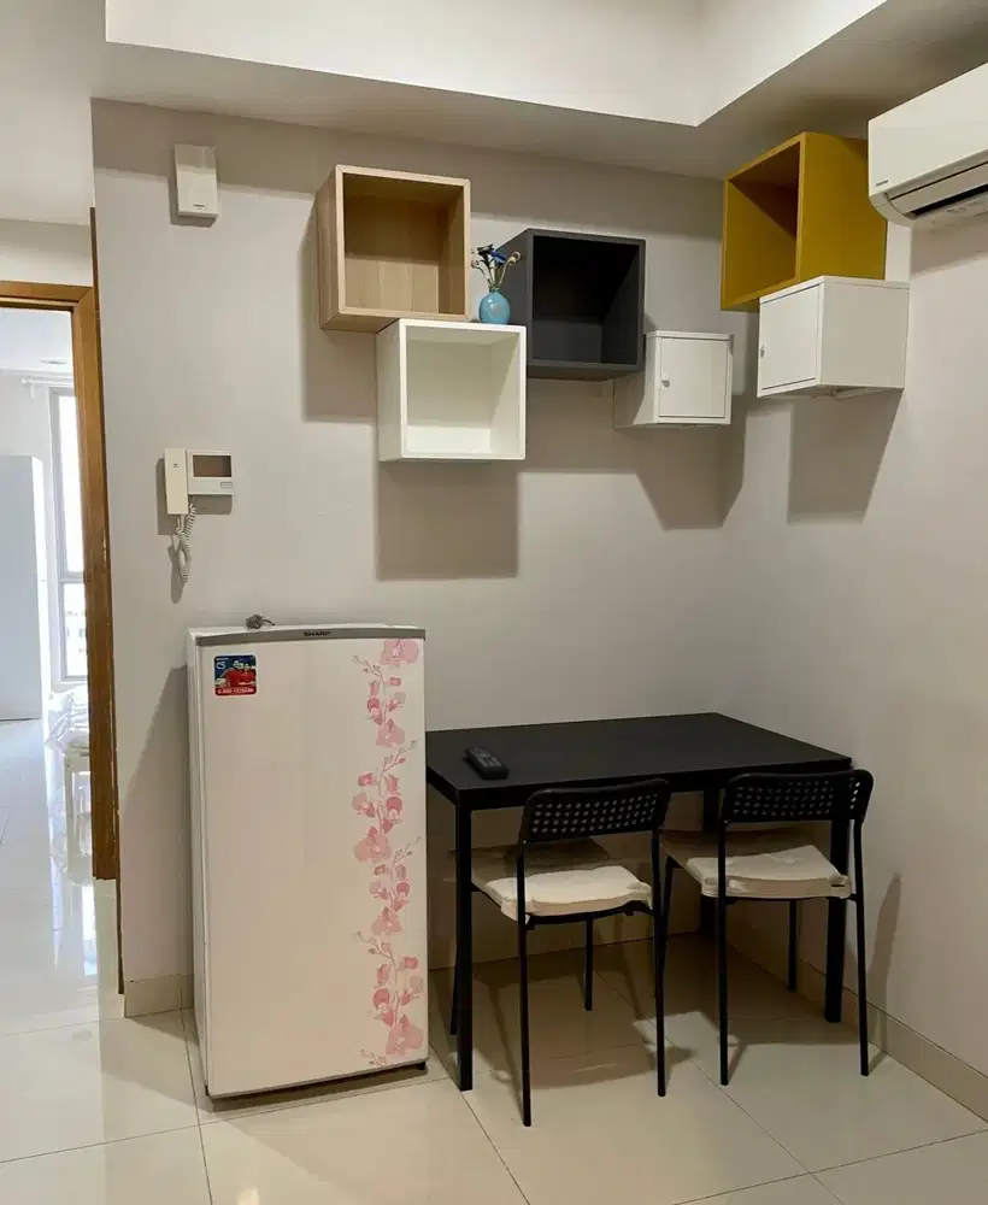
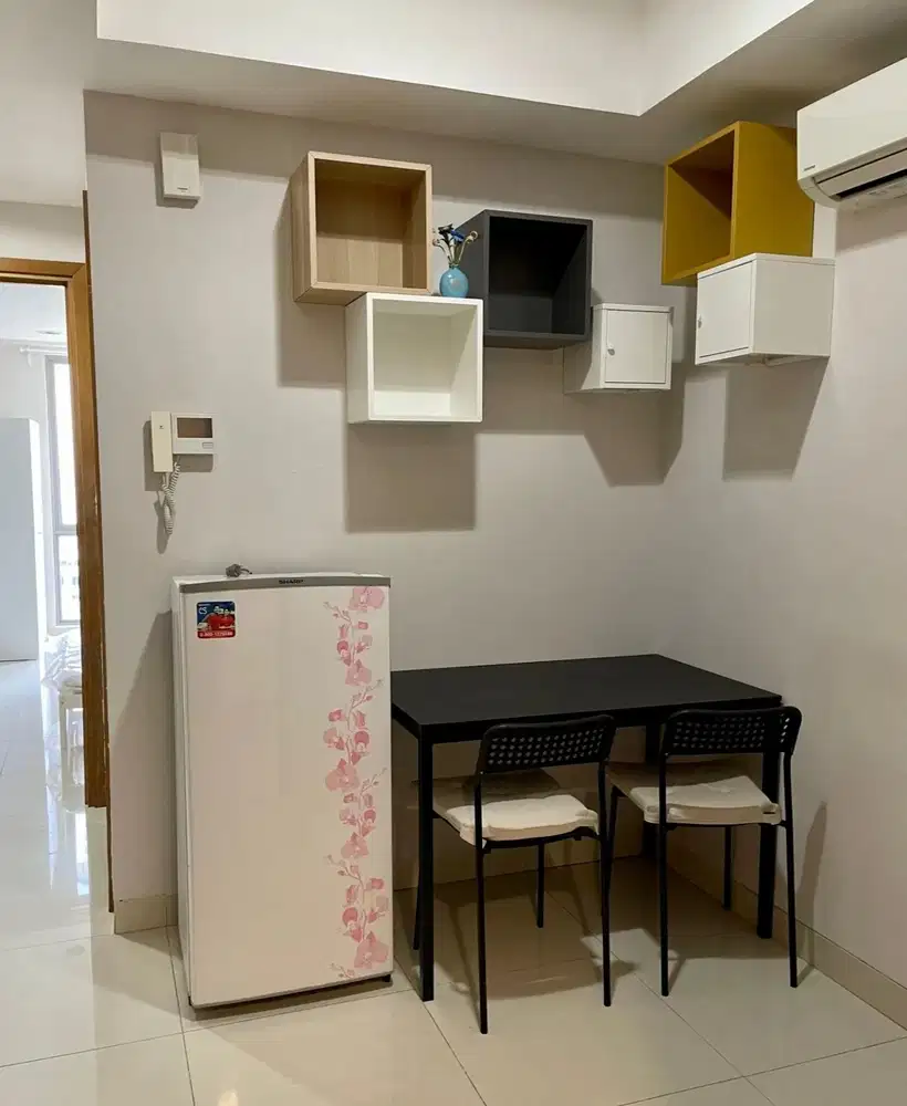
- remote control [464,746,511,780]
